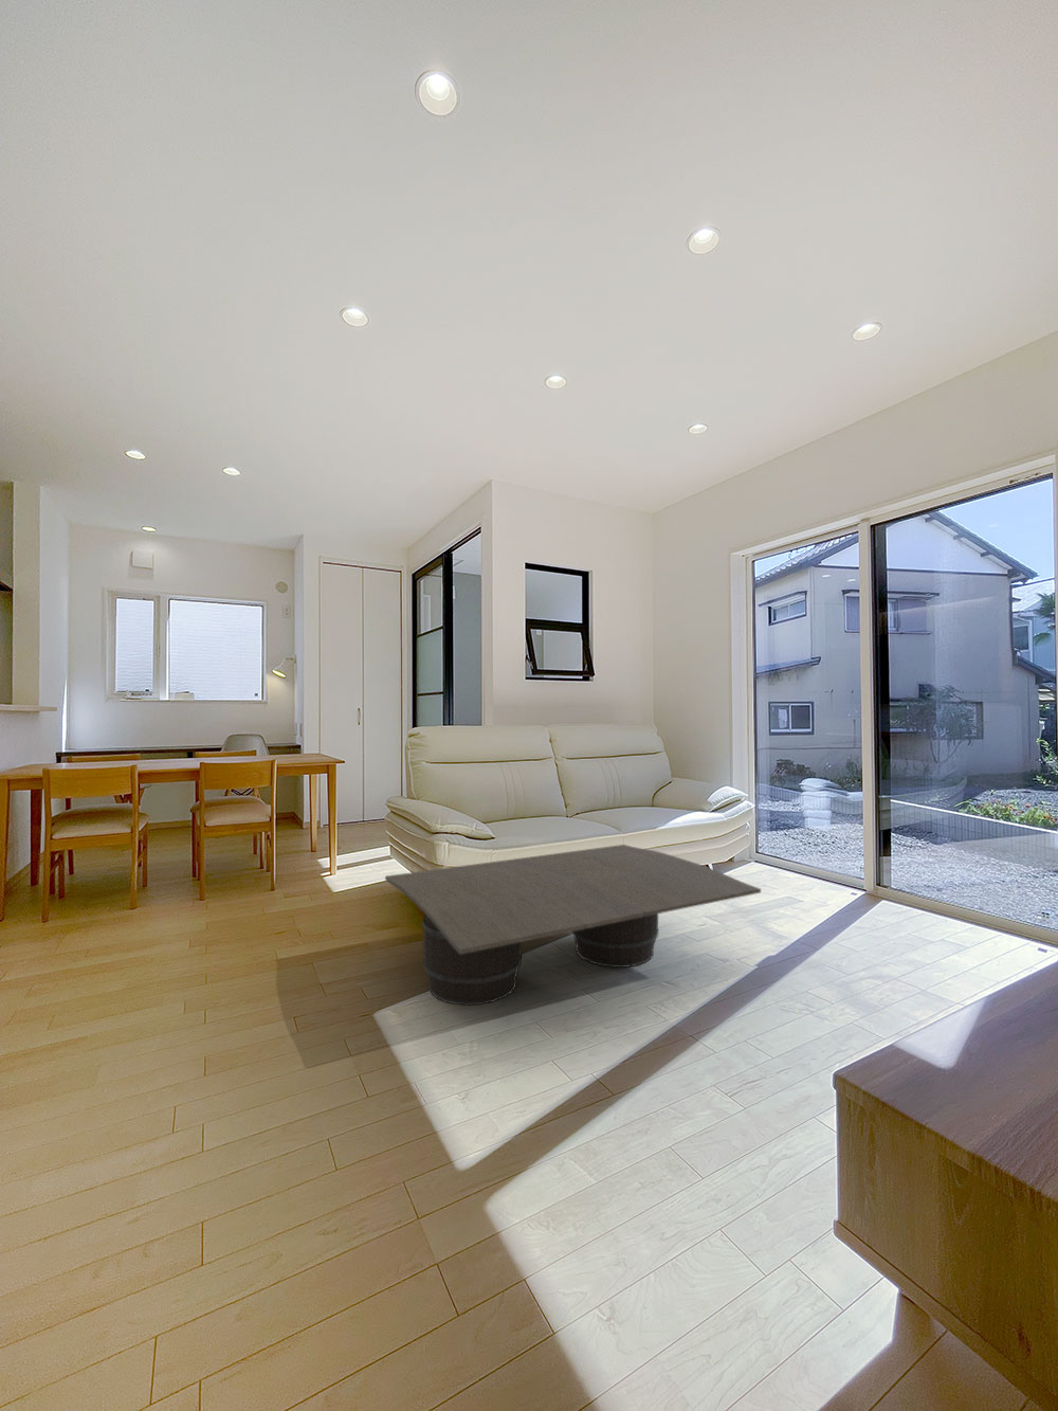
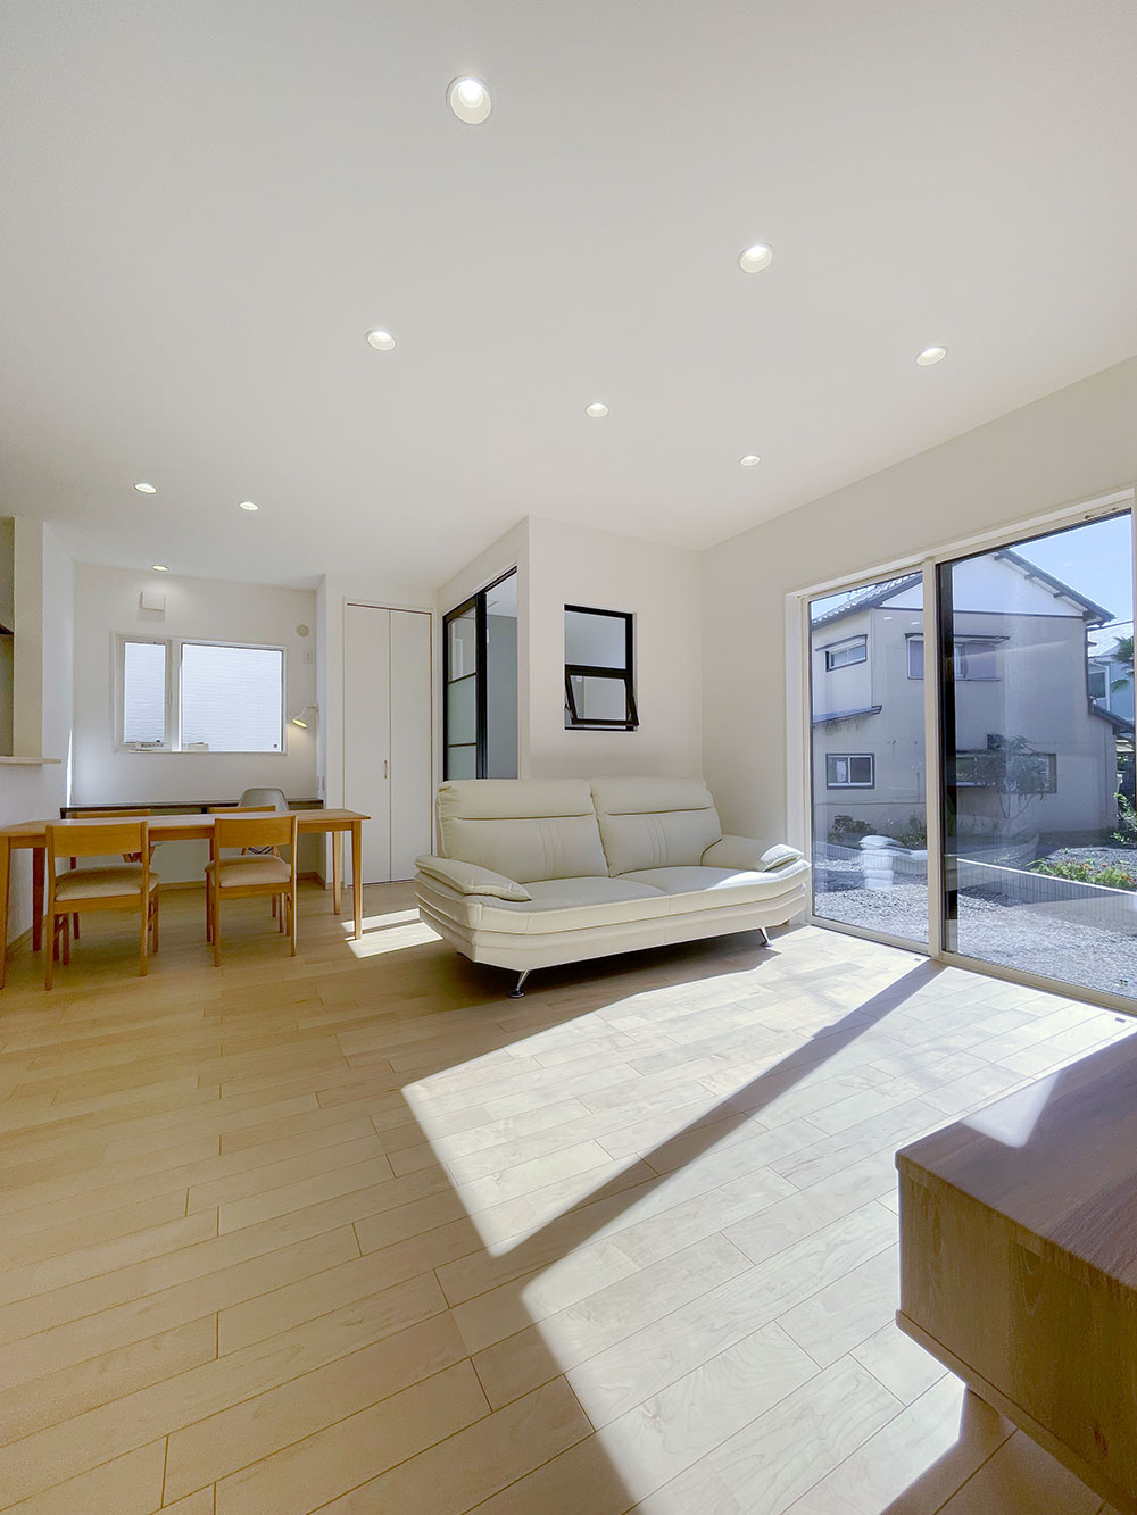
- coffee table [385,844,761,1006]
